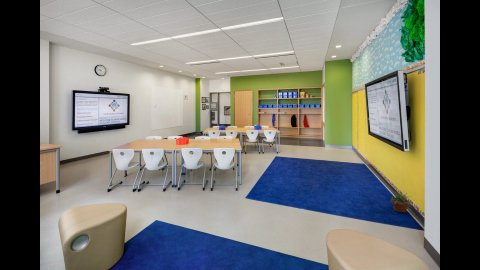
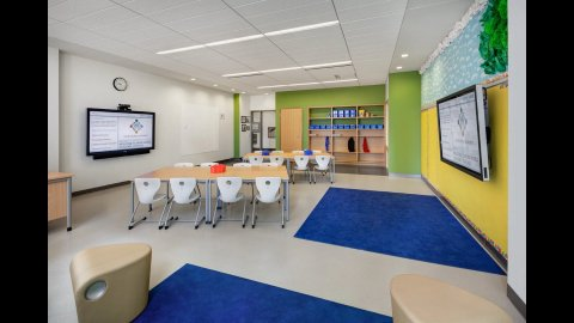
- potted plant [390,191,413,213]
